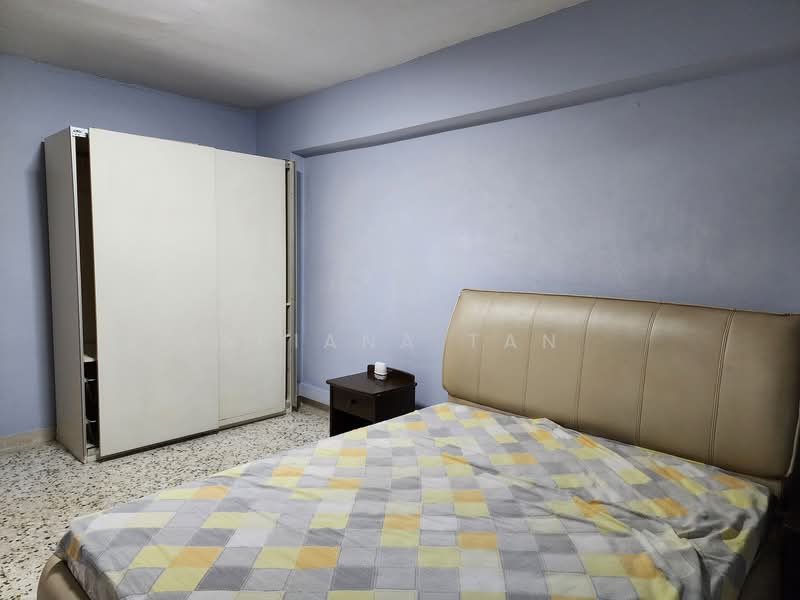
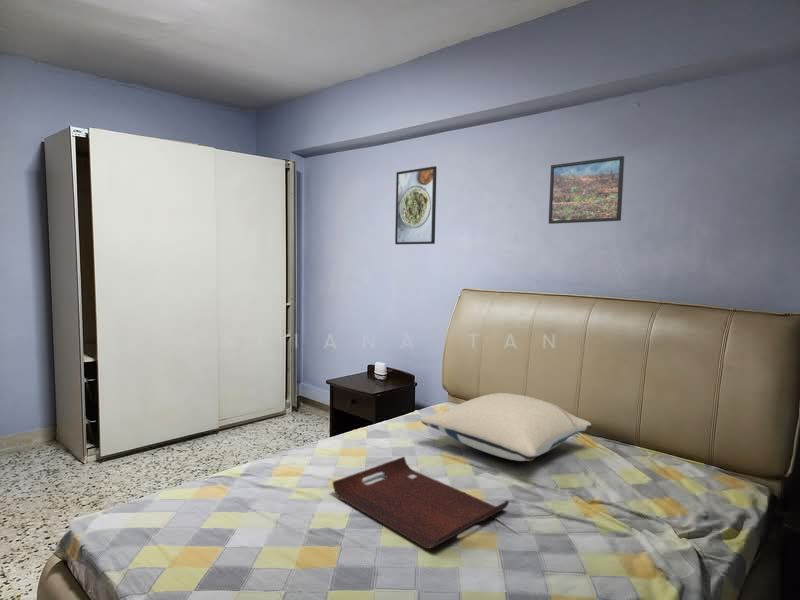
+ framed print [548,155,625,225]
+ serving tray [331,456,510,550]
+ pillow [420,392,593,462]
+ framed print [394,165,438,245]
